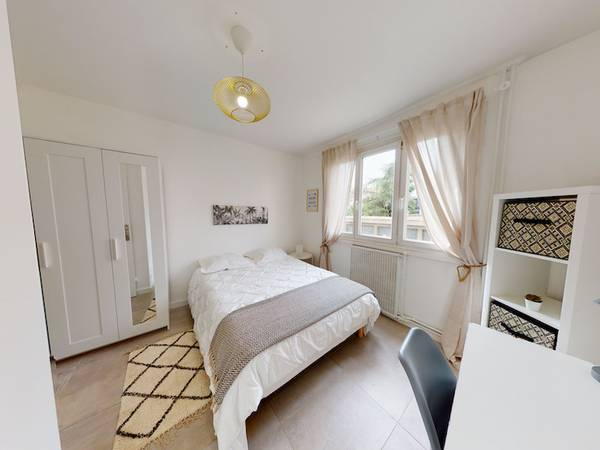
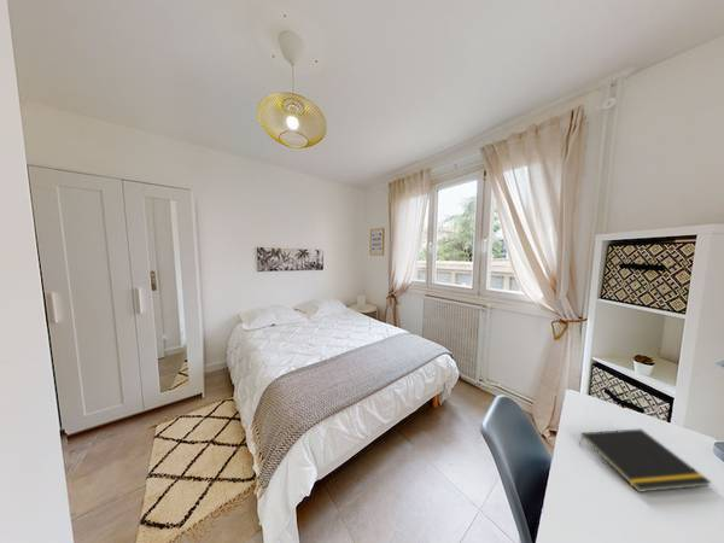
+ notepad [578,428,713,494]
